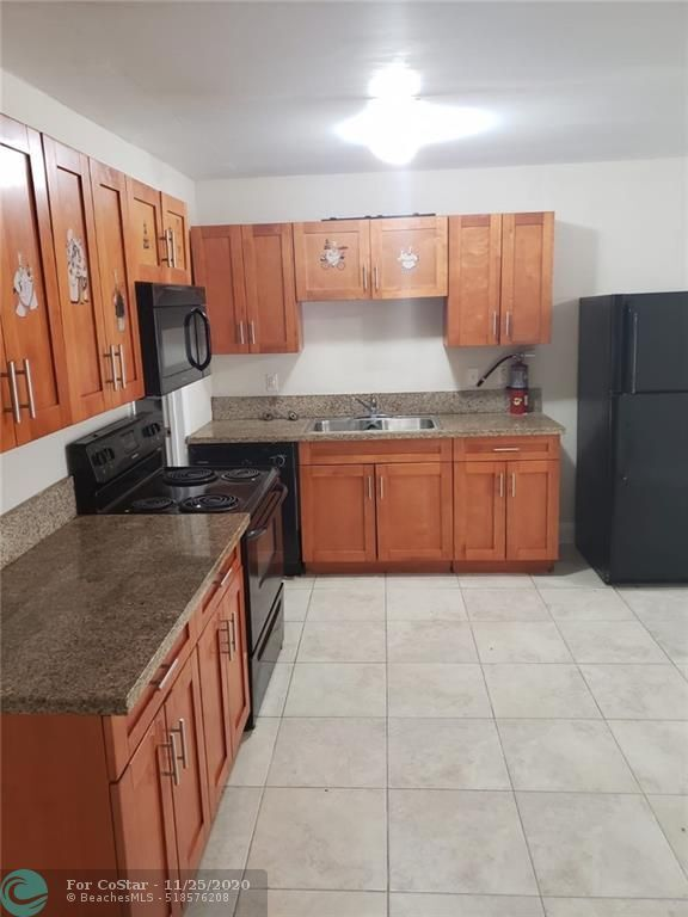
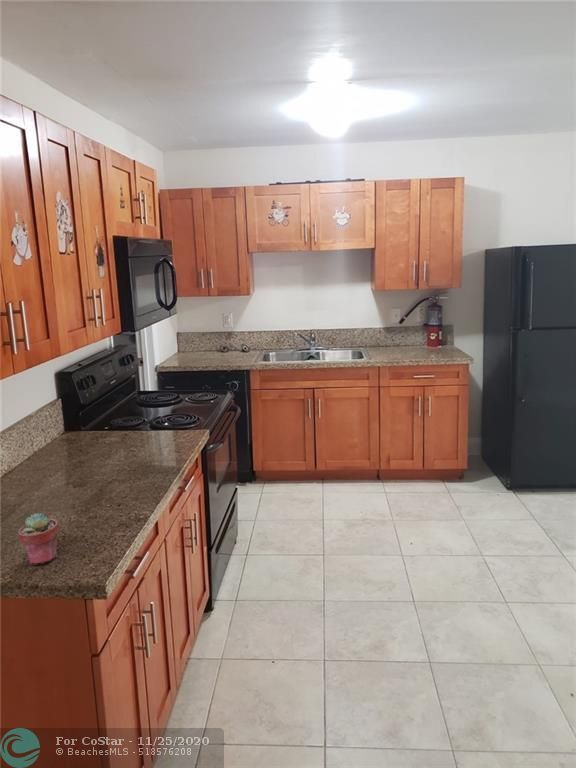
+ potted succulent [17,512,60,566]
